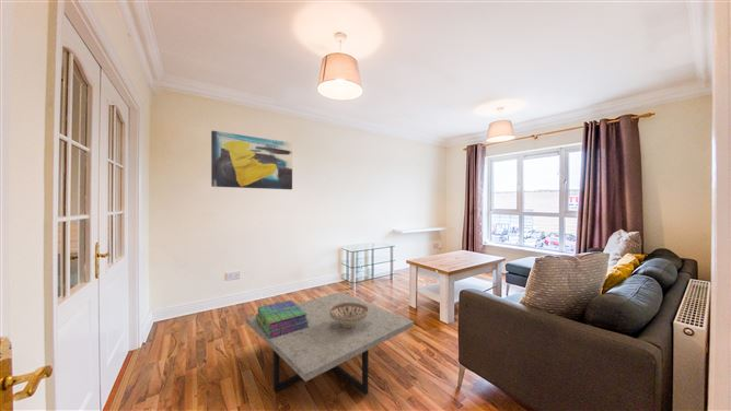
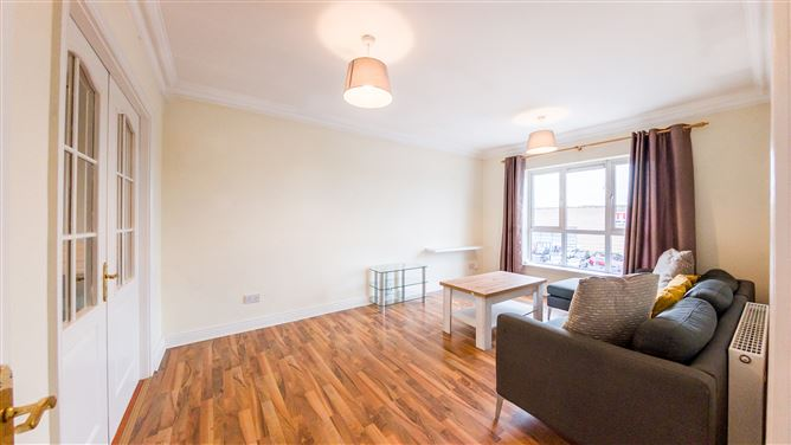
- wall art [210,130,293,190]
- coffee table [245,291,415,396]
- decorative bowl [329,303,369,328]
- stack of books [255,300,309,338]
